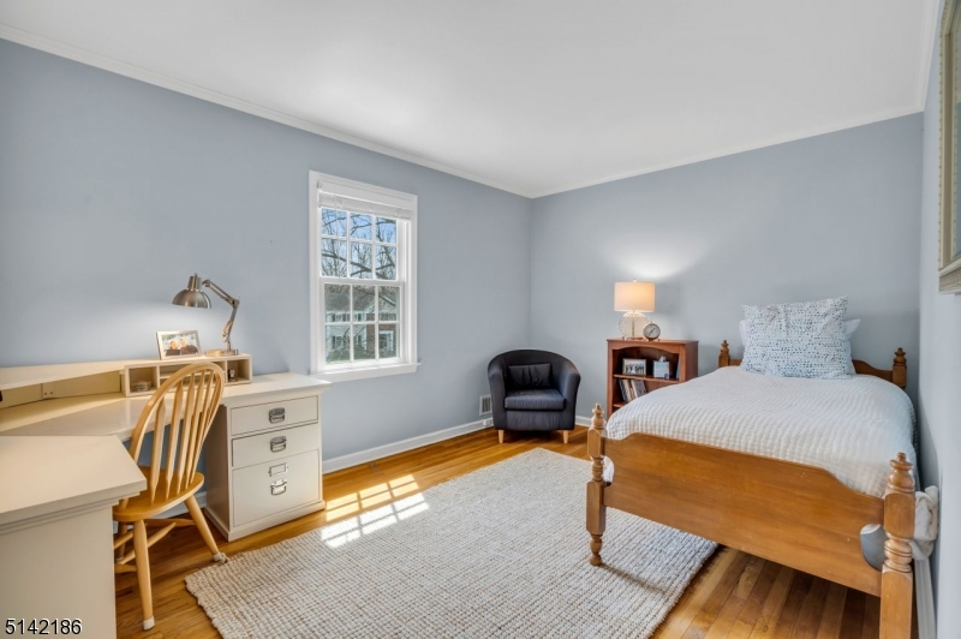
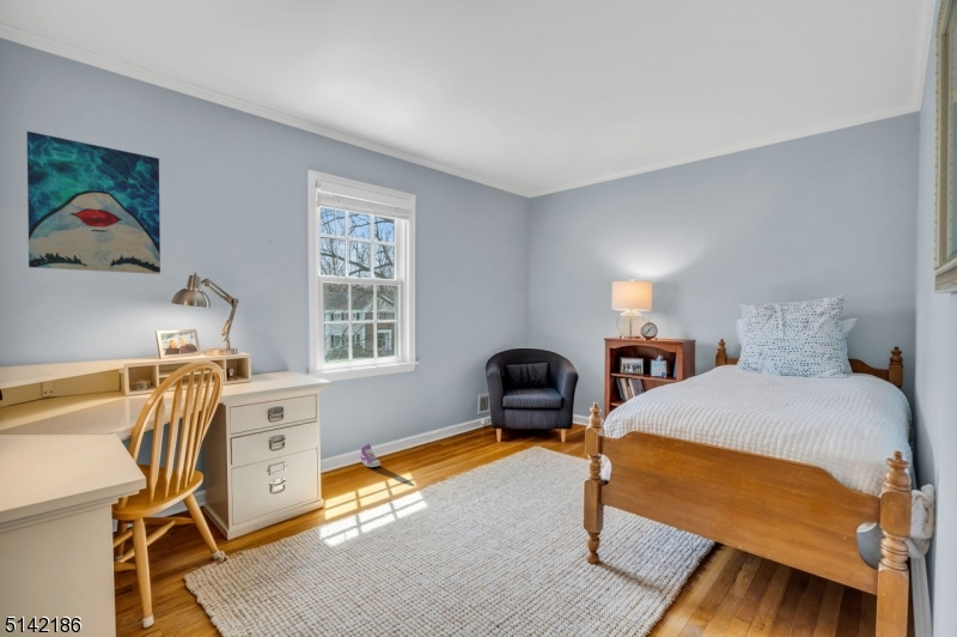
+ wall art [25,131,161,275]
+ sneaker [359,443,382,468]
